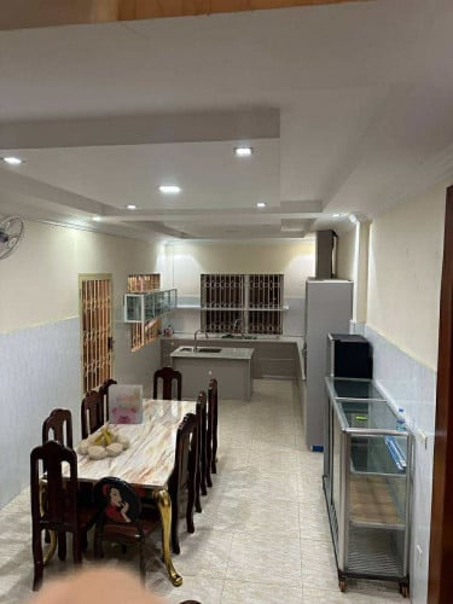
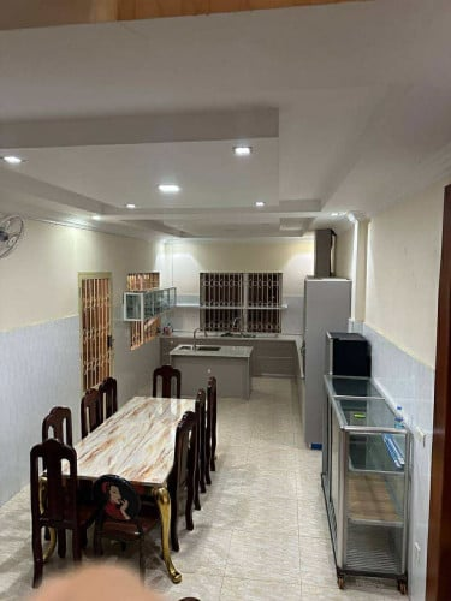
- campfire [77,424,132,460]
- cereal box [108,383,144,425]
